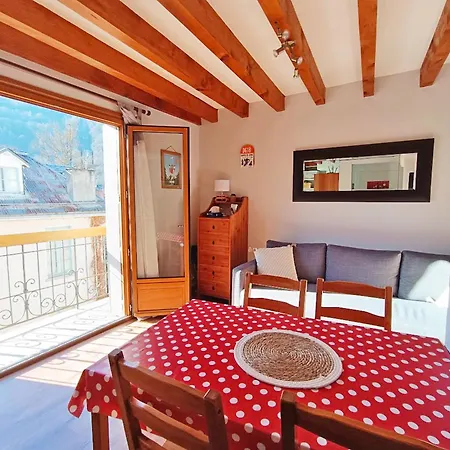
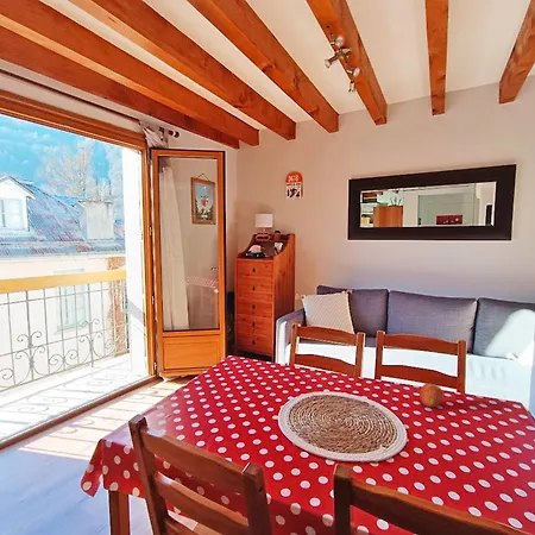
+ fruit [418,382,445,408]
